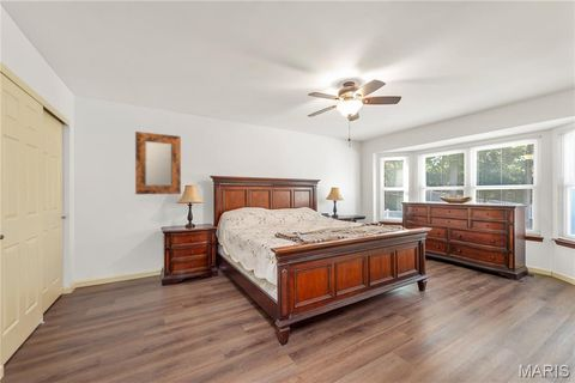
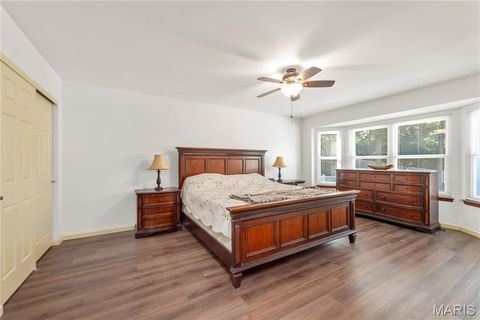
- home mirror [134,130,182,195]
